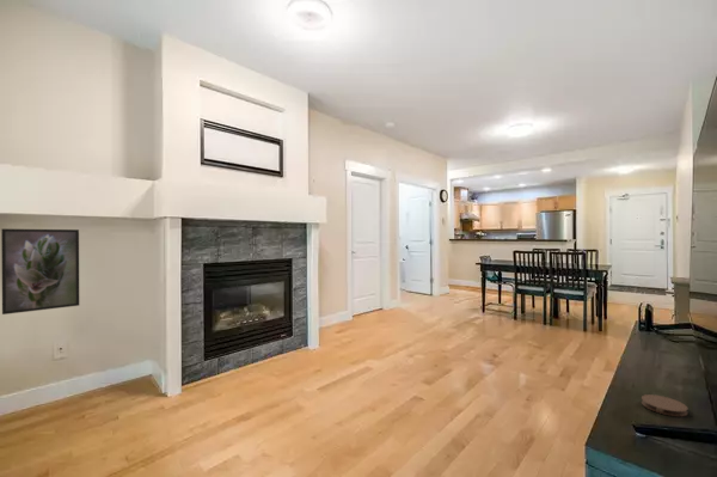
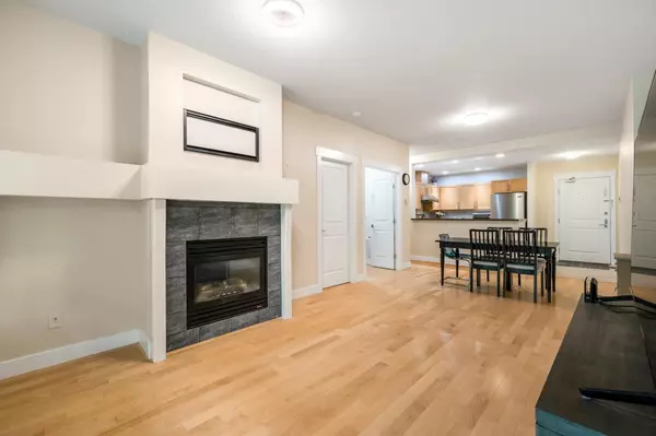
- coaster [641,393,688,417]
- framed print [0,227,80,316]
